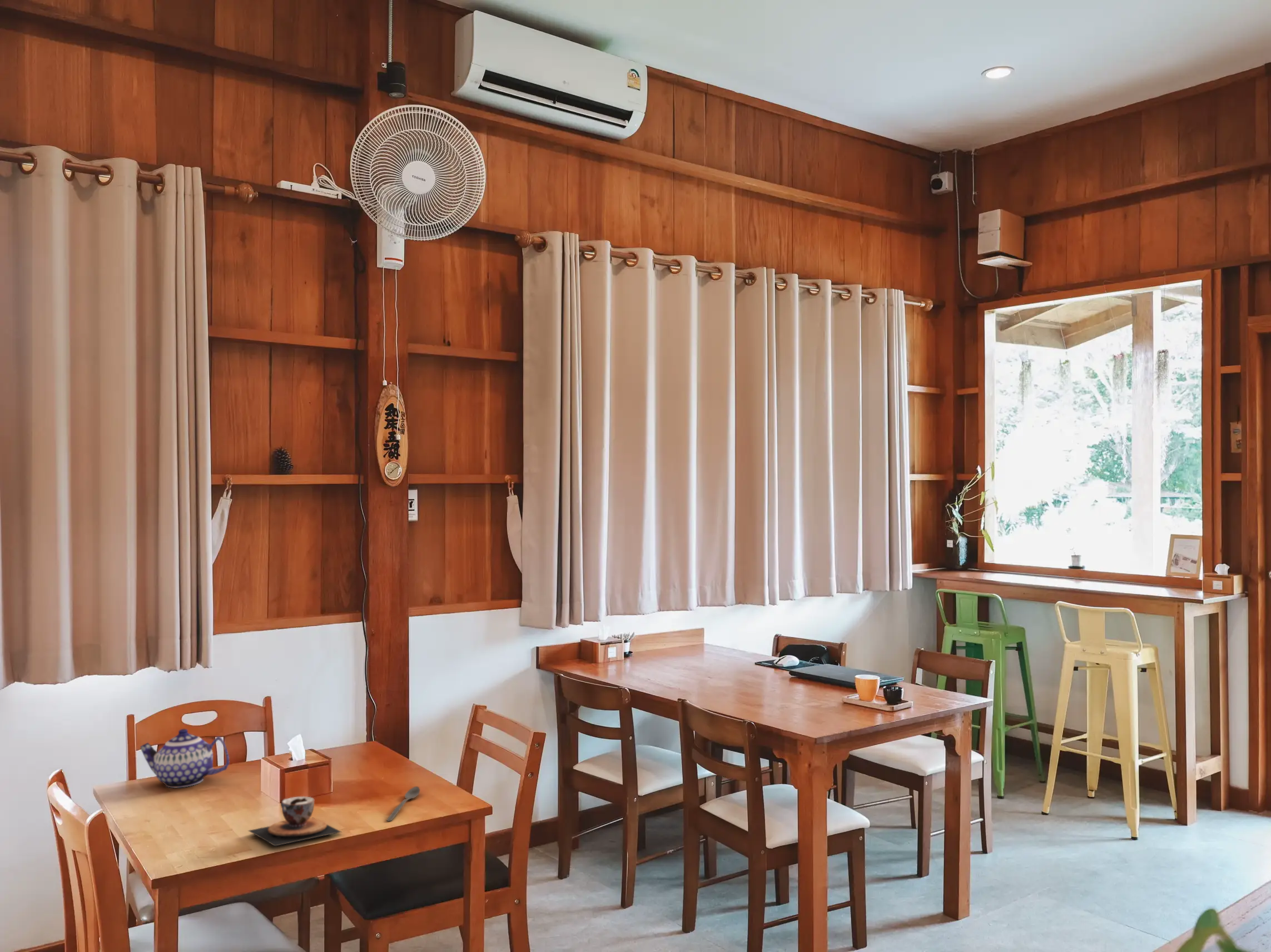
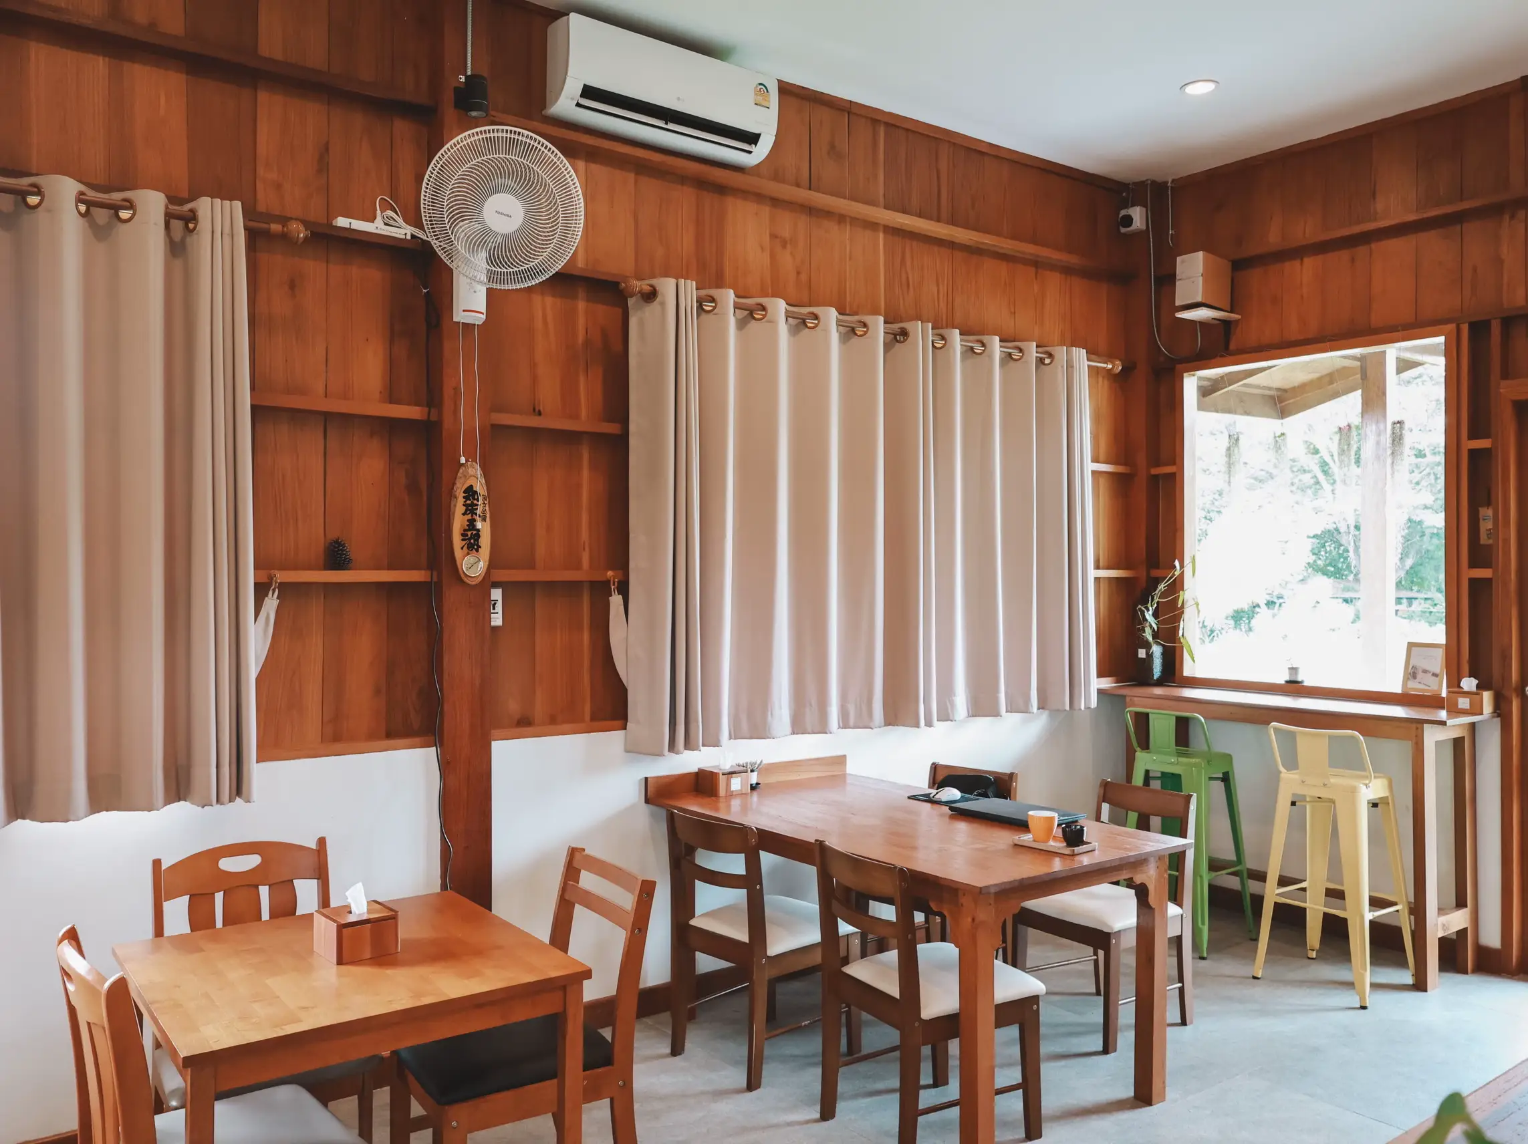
- teacup [247,796,342,847]
- teapot [140,728,230,788]
- spoon [386,786,421,822]
